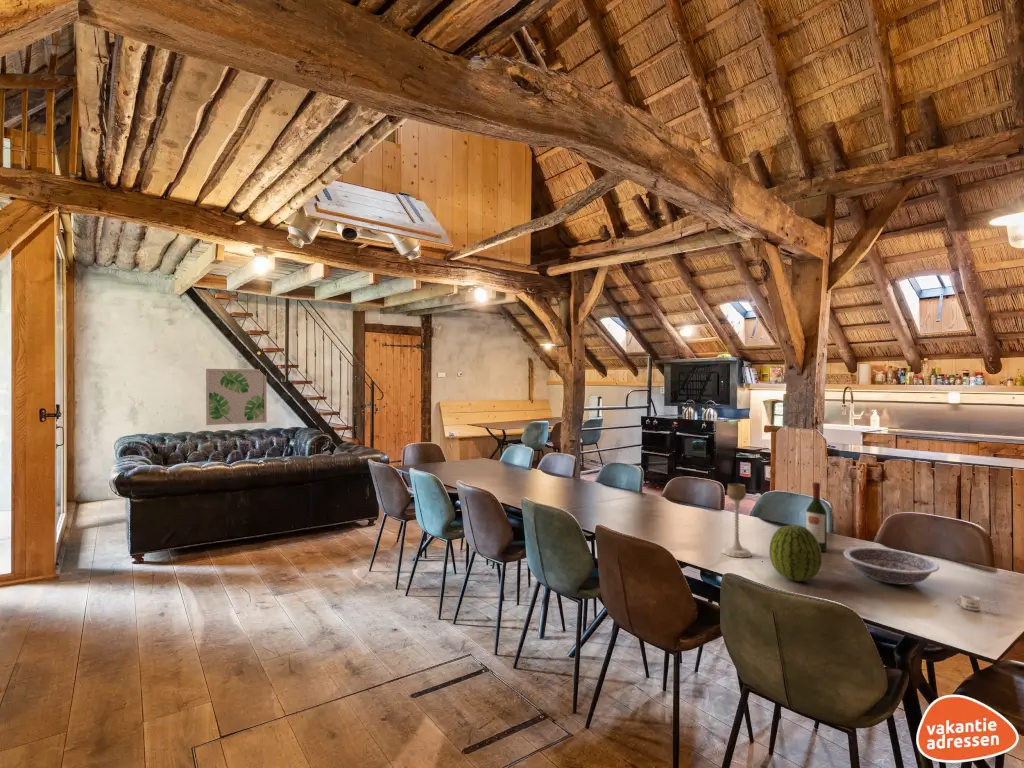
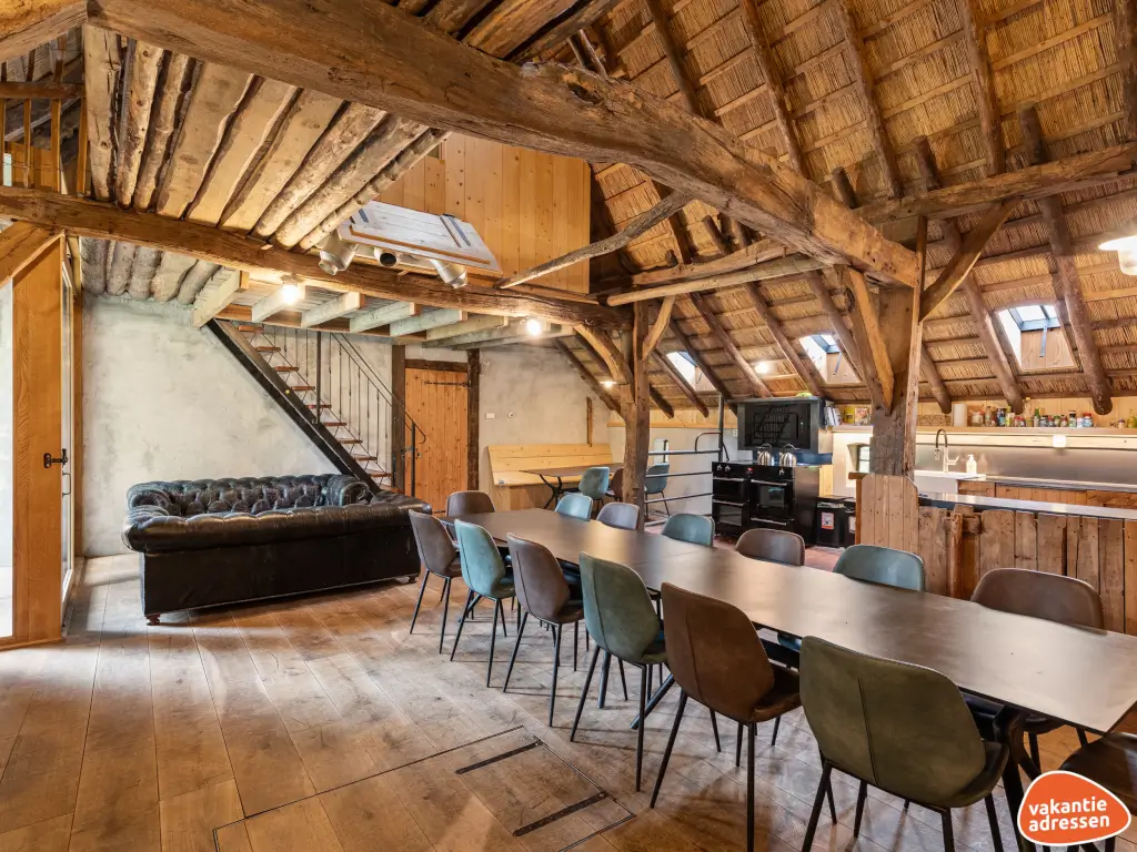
- mug [954,594,1002,613]
- wine bottle [805,481,828,553]
- fruit [768,524,823,582]
- wall art [205,368,268,426]
- candle holder [721,482,753,558]
- bowl [843,546,940,585]
